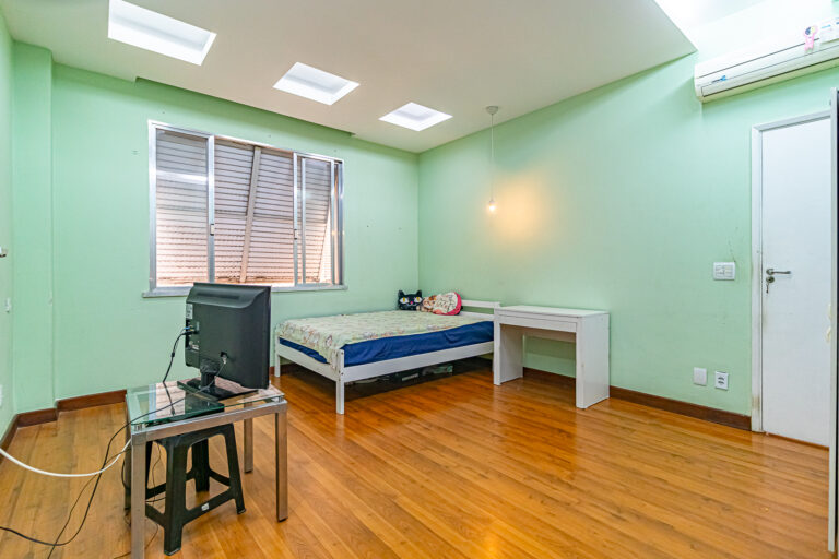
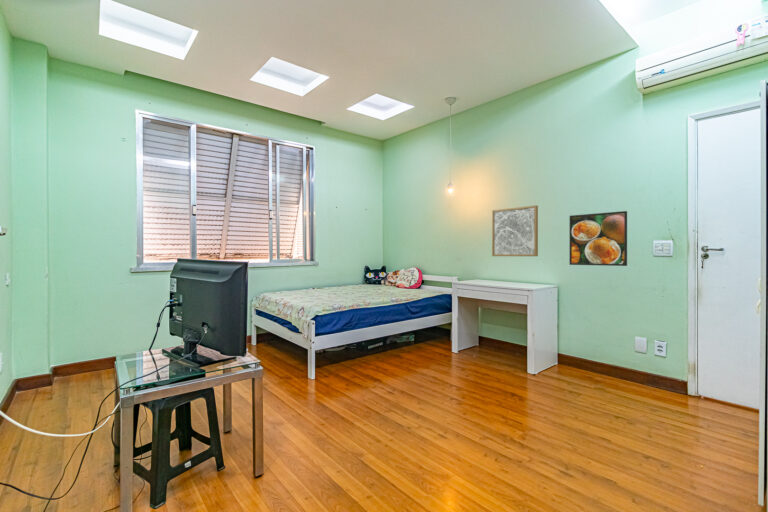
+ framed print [568,210,628,267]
+ wall art [491,204,539,257]
